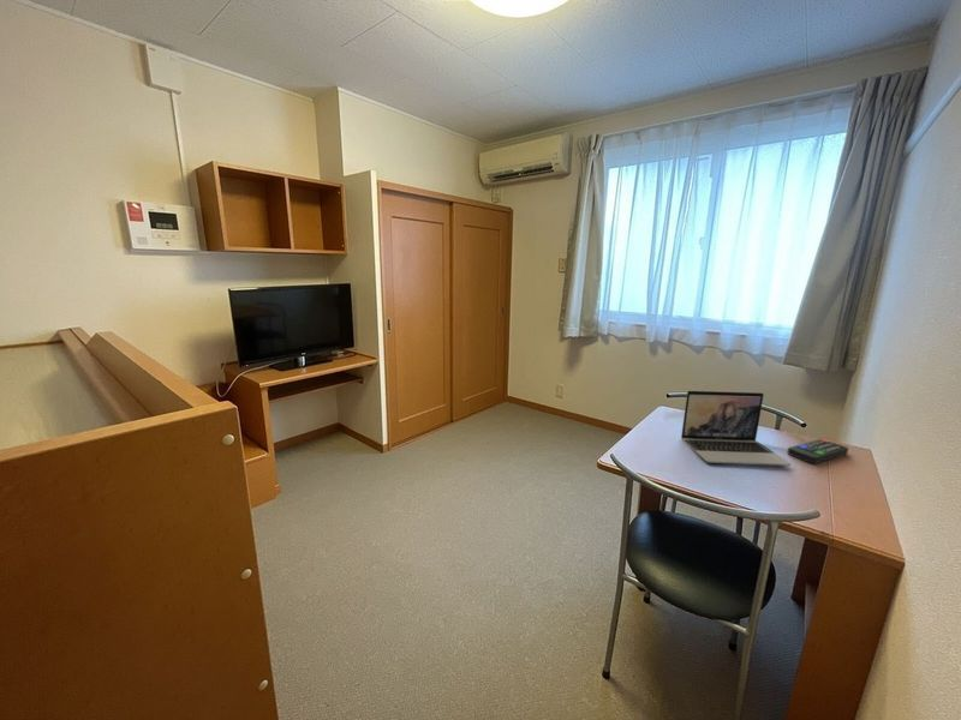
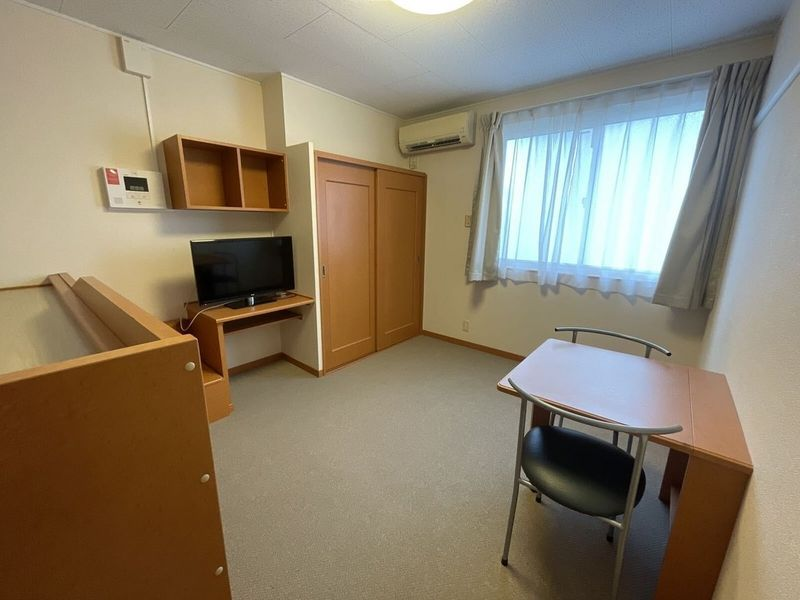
- remote control [786,438,849,464]
- laptop [680,390,793,467]
